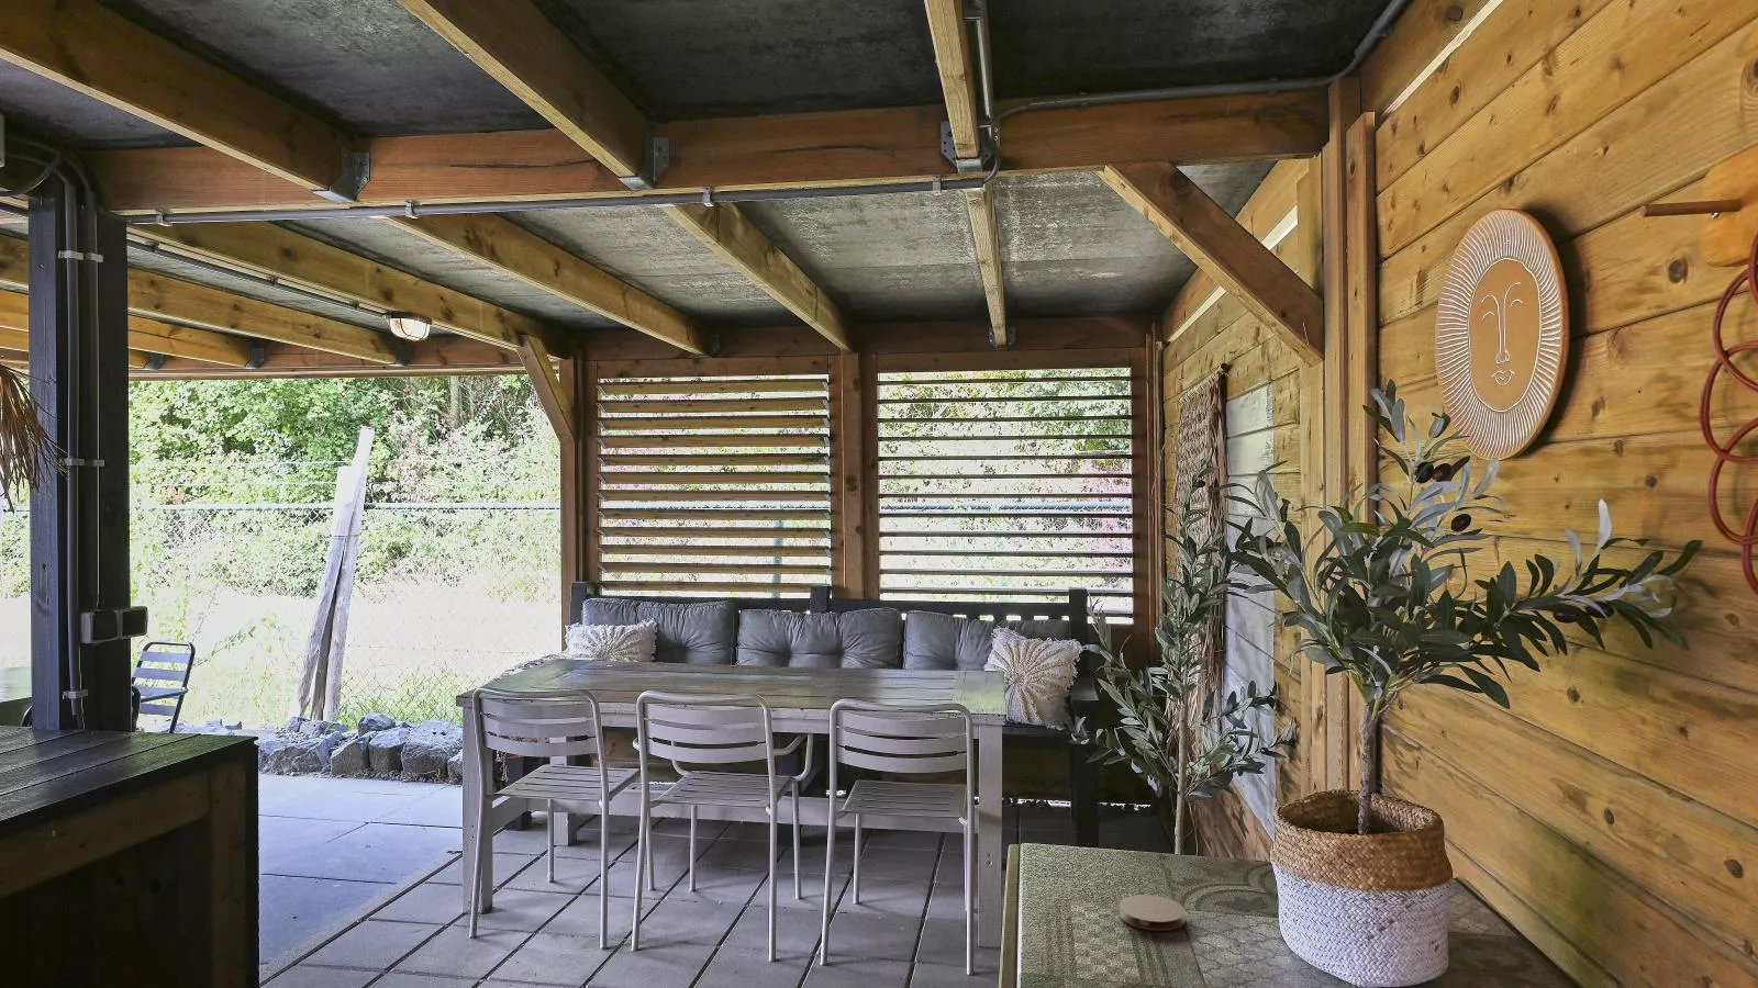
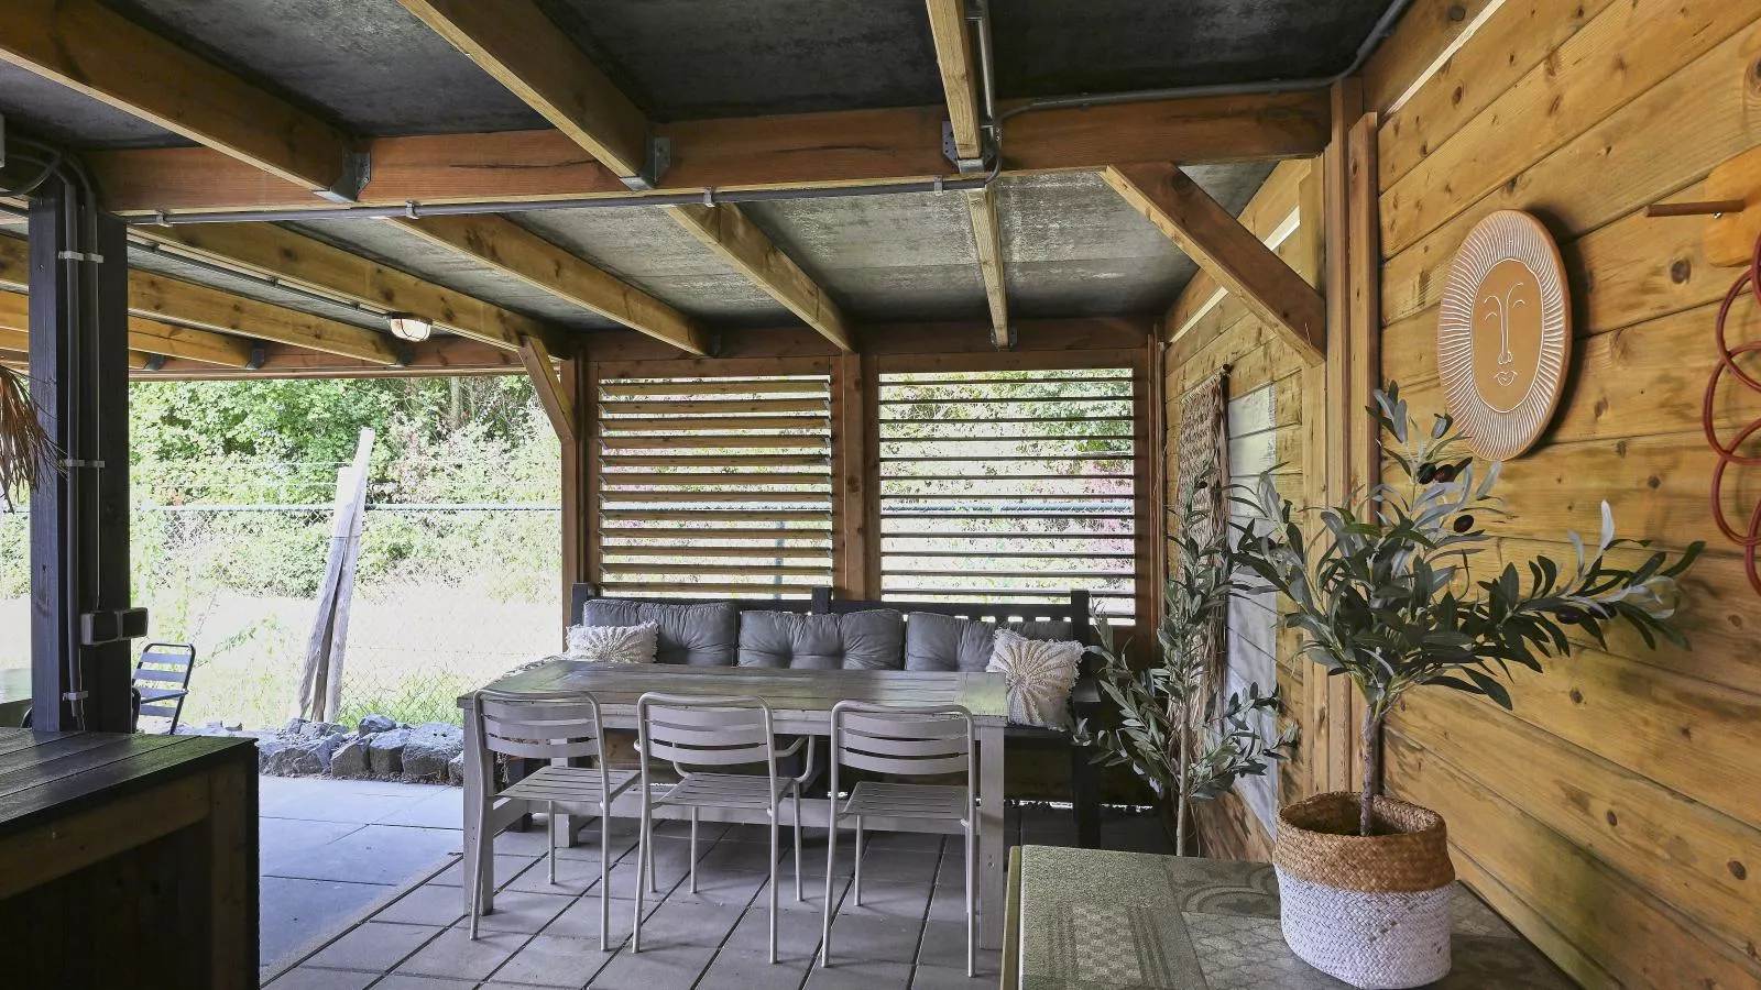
- coaster [1118,894,1187,933]
